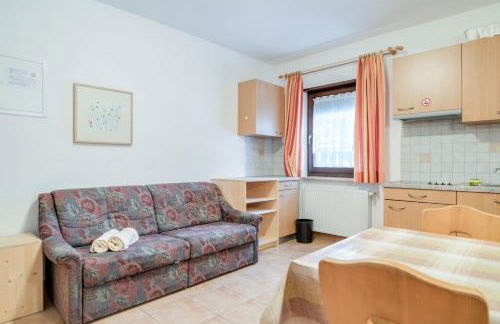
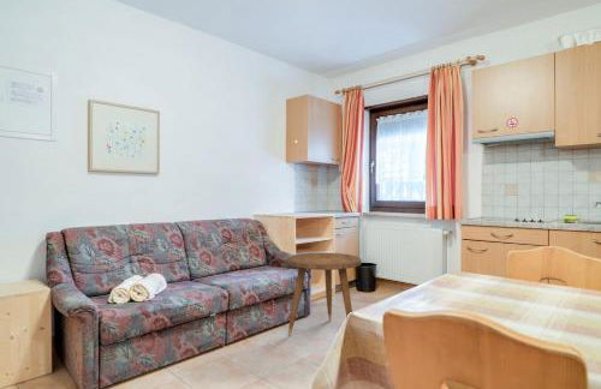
+ side table [286,251,363,337]
